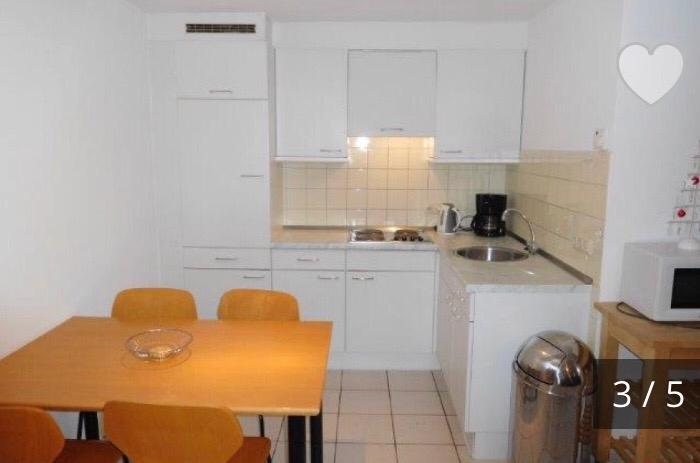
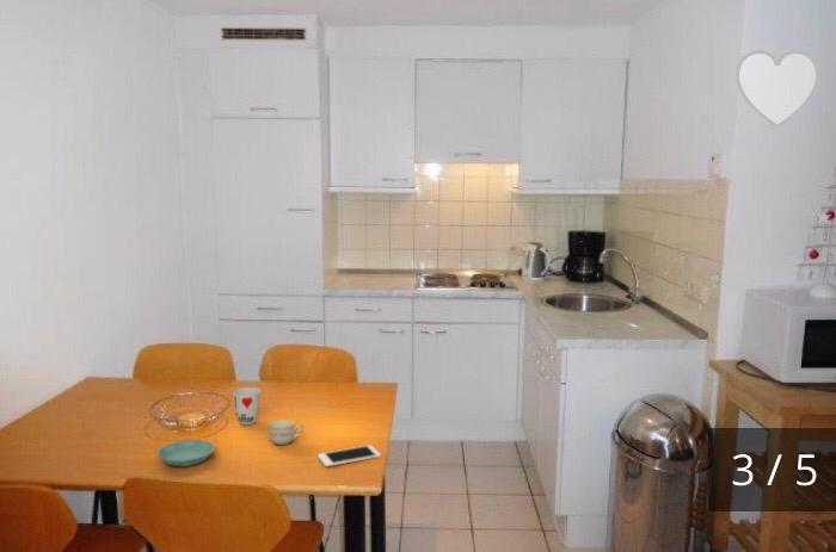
+ cup [233,386,262,426]
+ cell phone [316,444,382,467]
+ cup [268,418,305,446]
+ saucer [156,439,216,467]
